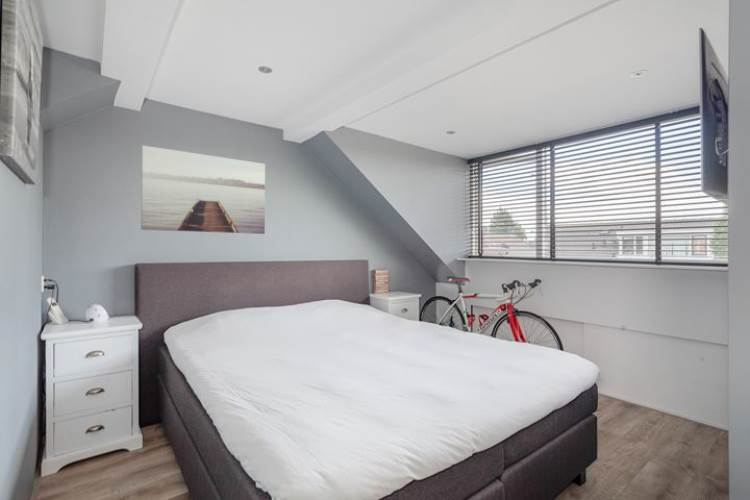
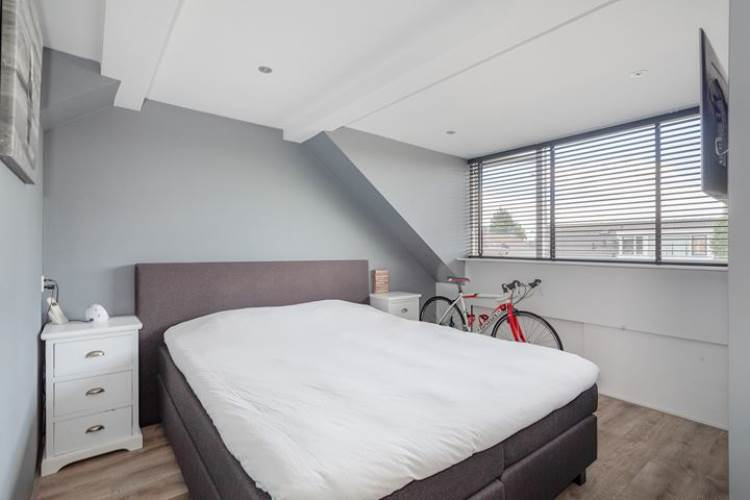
- wall art [140,144,266,235]
